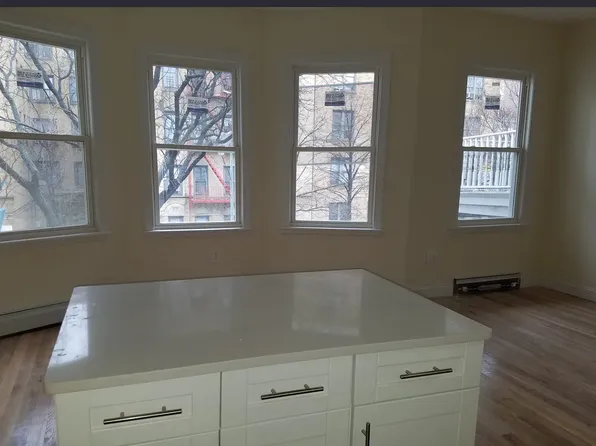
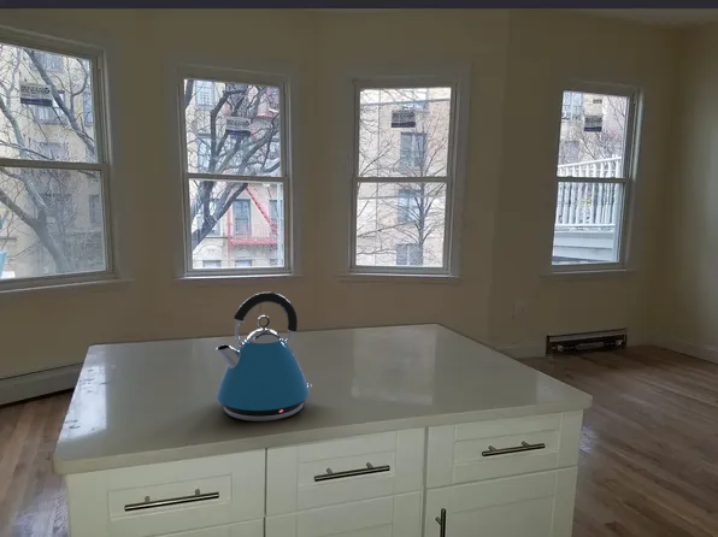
+ kettle [216,291,313,423]
